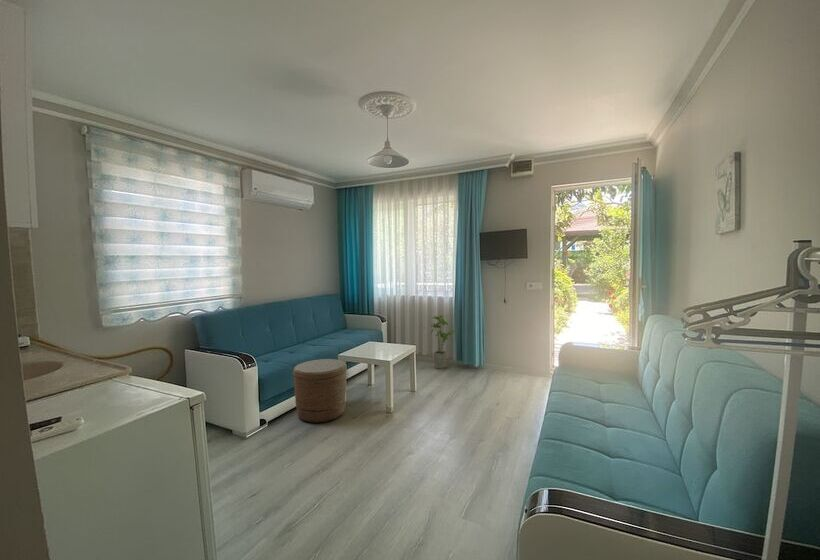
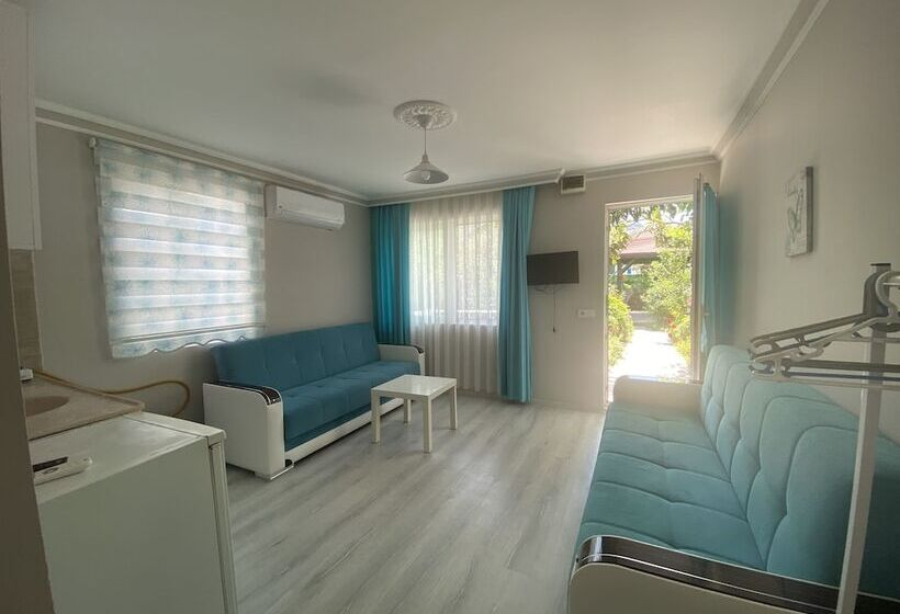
- woven basket [292,358,348,424]
- house plant [430,314,459,370]
